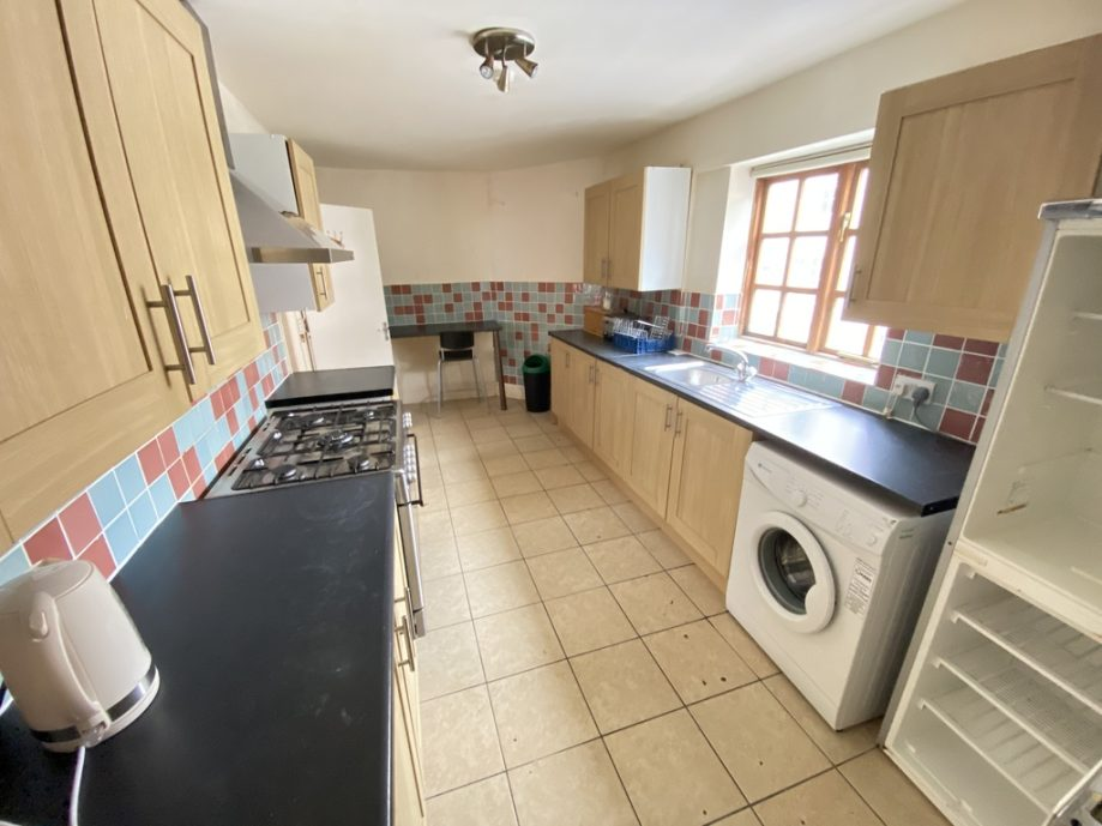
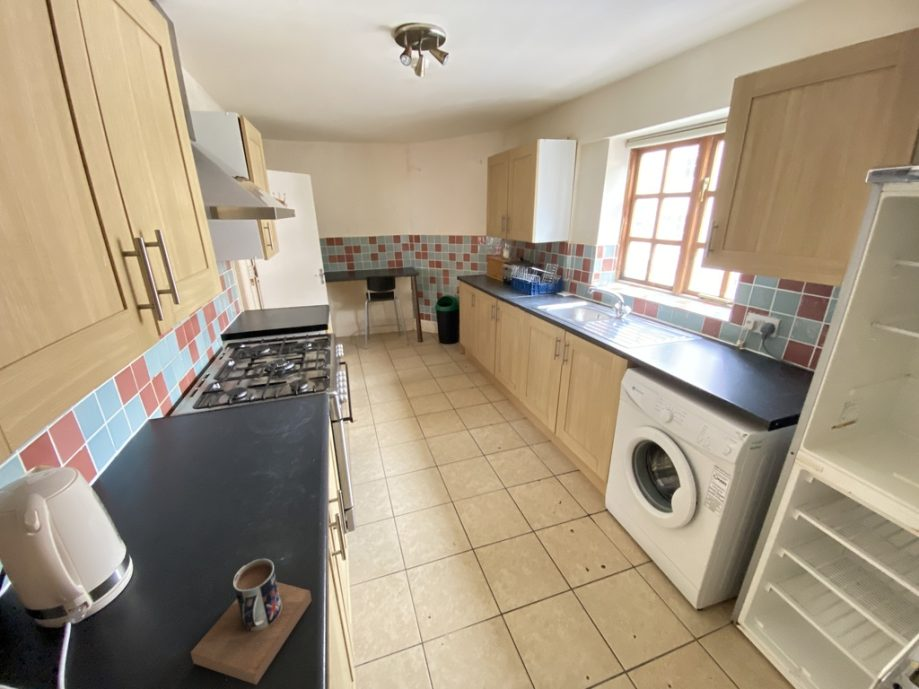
+ mug [190,557,313,686]
